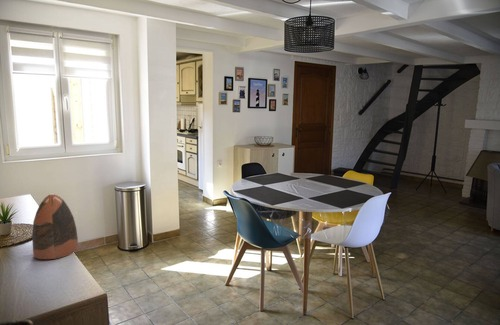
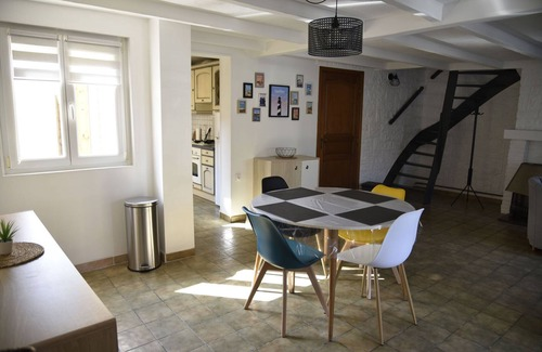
- decorative vase [31,193,79,260]
